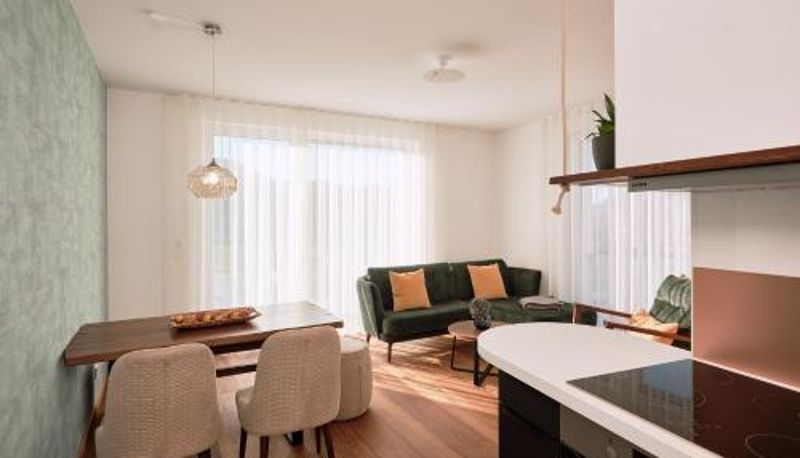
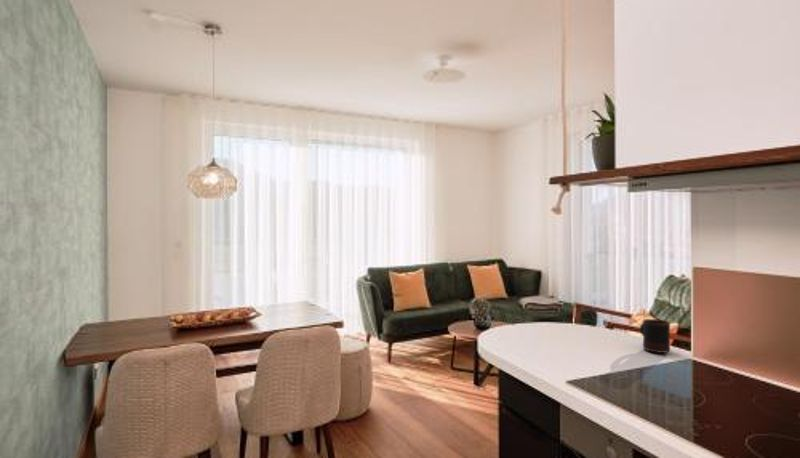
+ mug [639,318,671,354]
